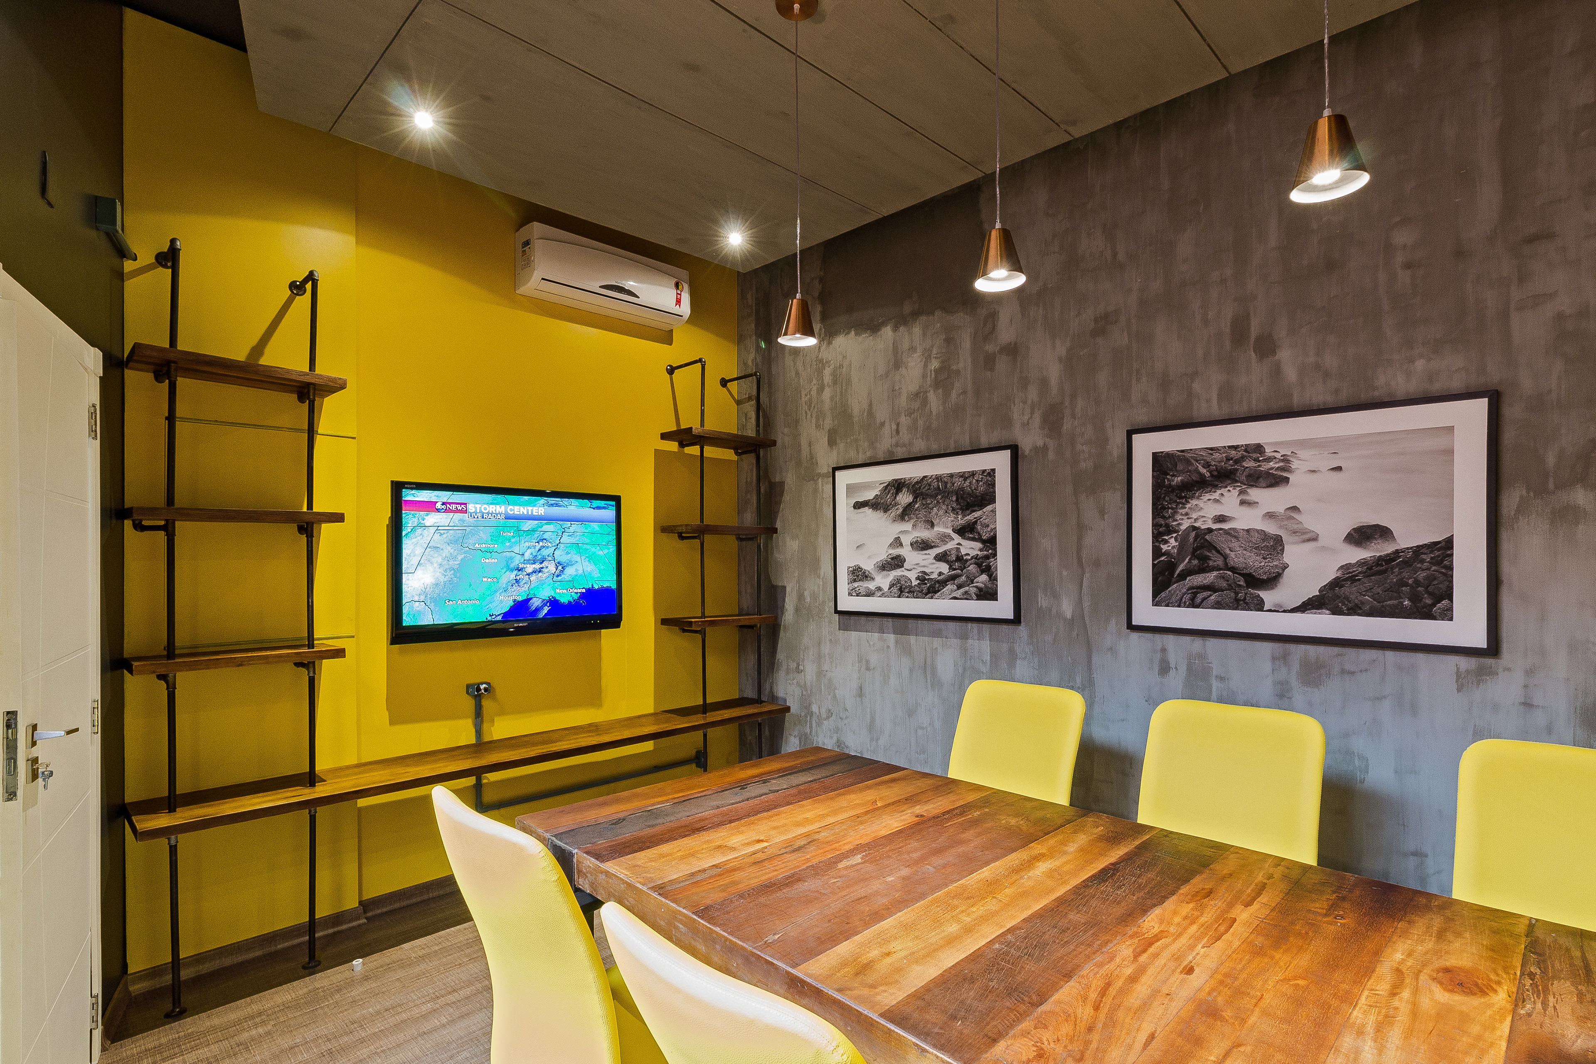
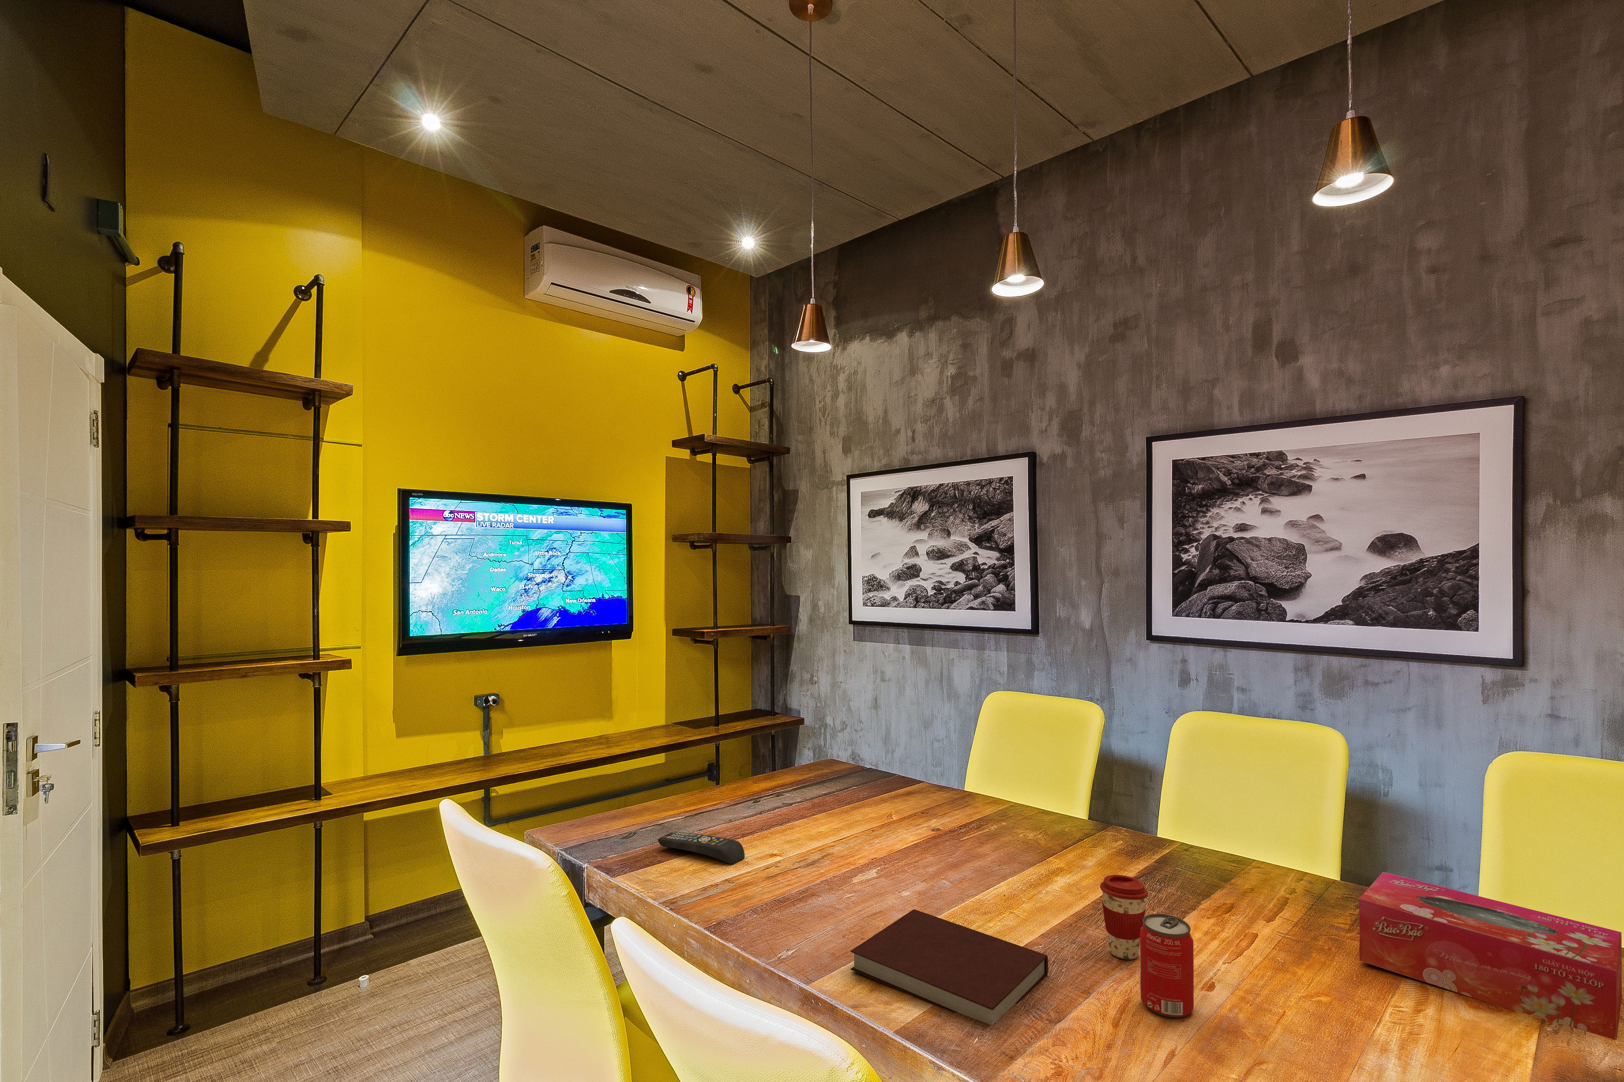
+ tissue box [1359,872,1623,1041]
+ coffee cup [1100,874,1148,960]
+ remote control [657,831,746,865]
+ notebook [849,908,1049,1025]
+ beverage can [1139,913,1194,1018]
